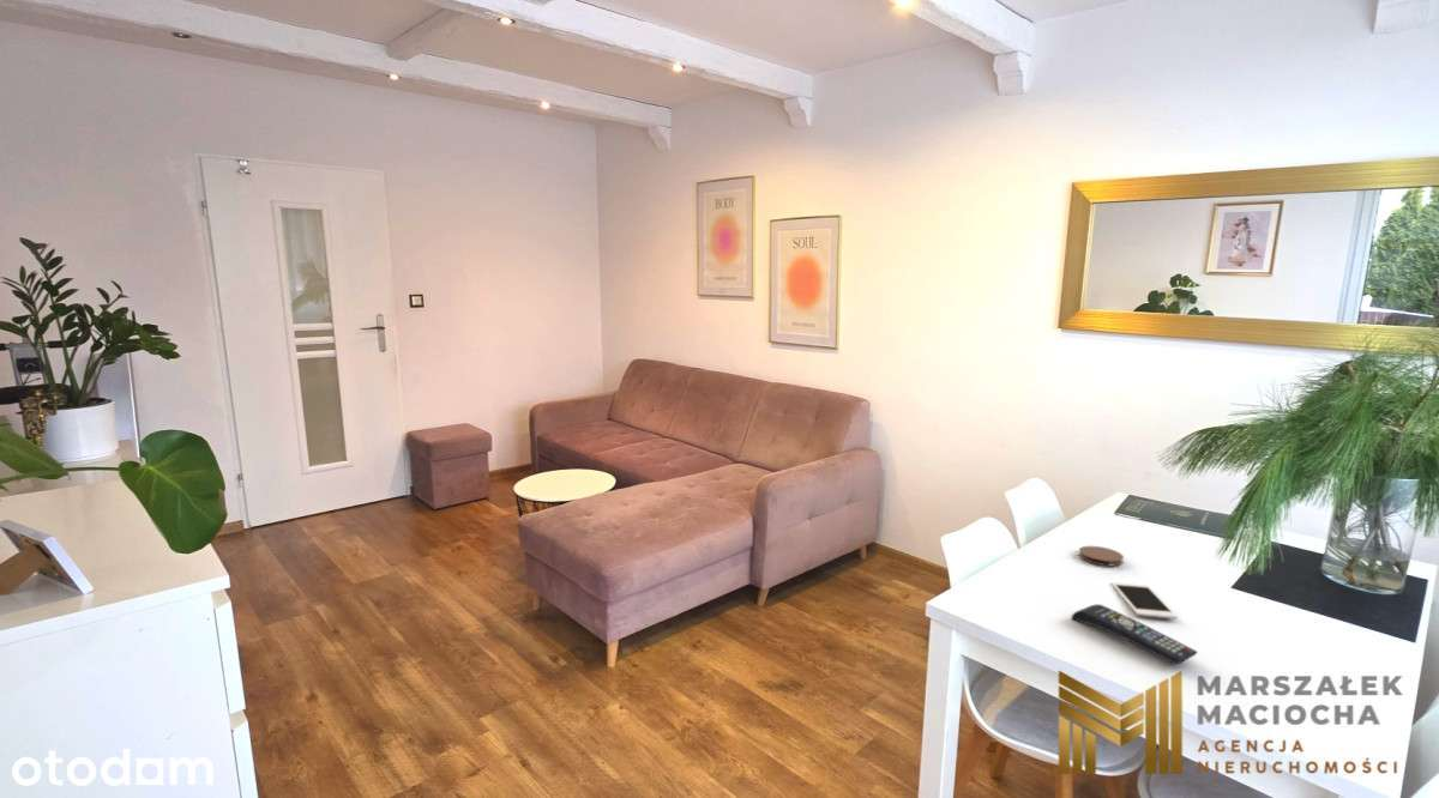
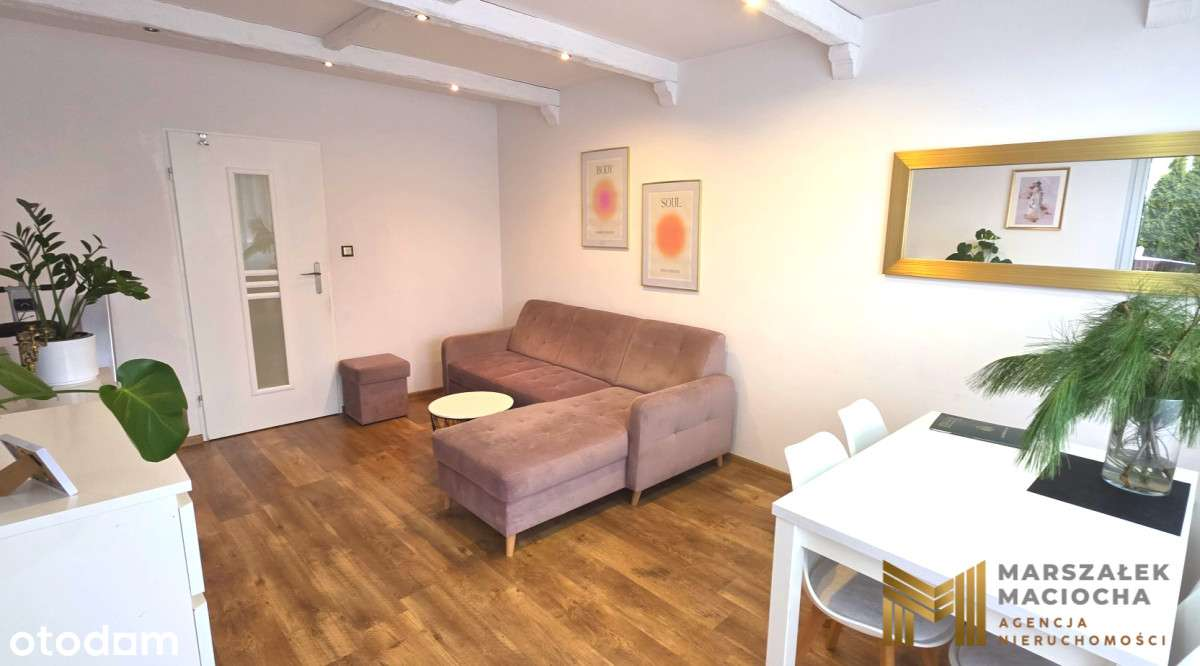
- coaster [1078,545,1125,567]
- remote control [1071,603,1199,666]
- cell phone [1110,581,1179,621]
